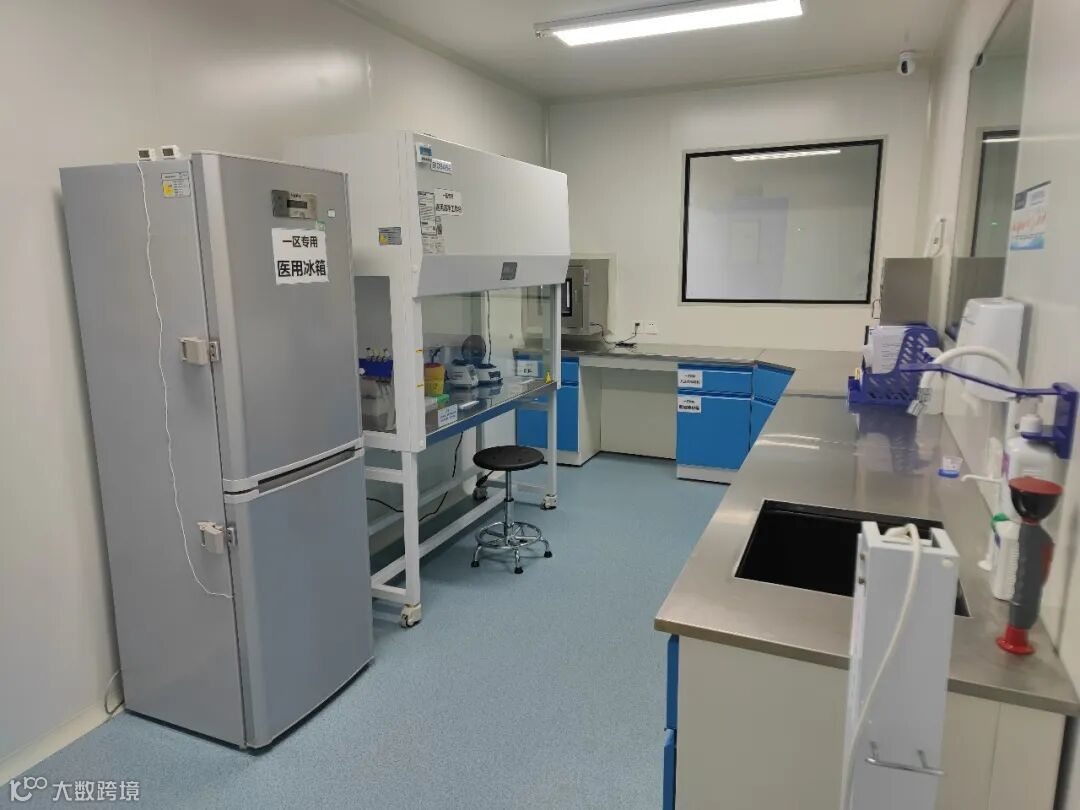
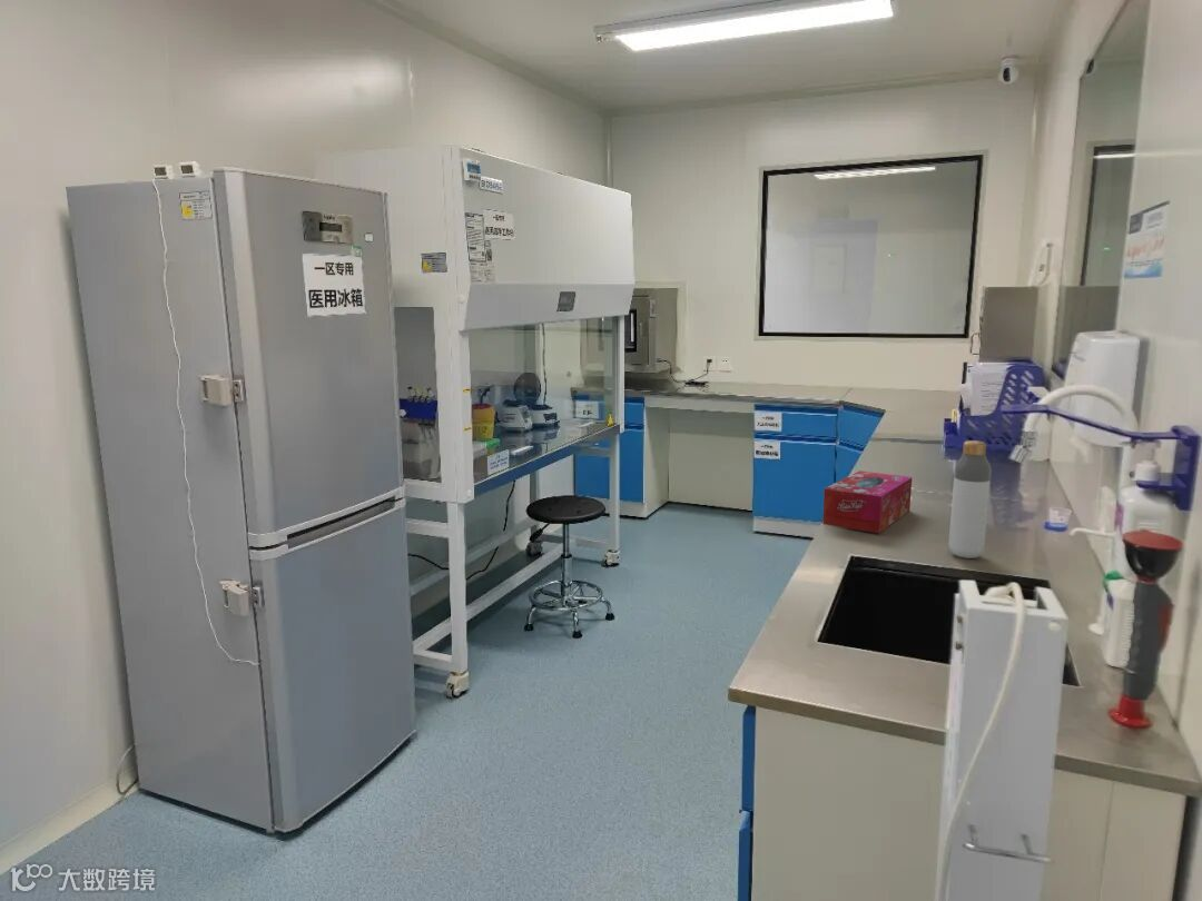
+ tissue box [821,469,913,534]
+ bottle [947,439,993,560]
